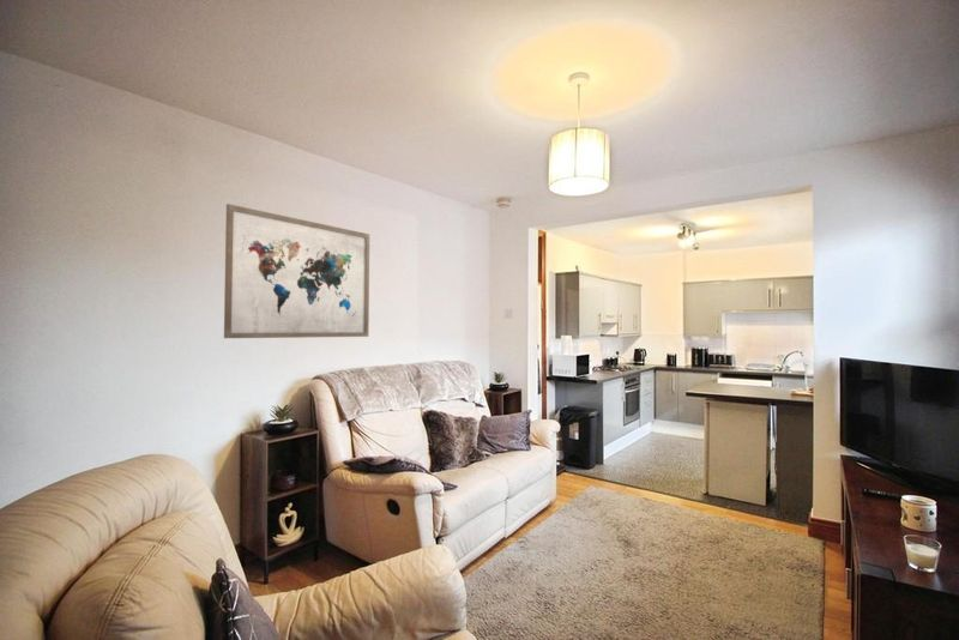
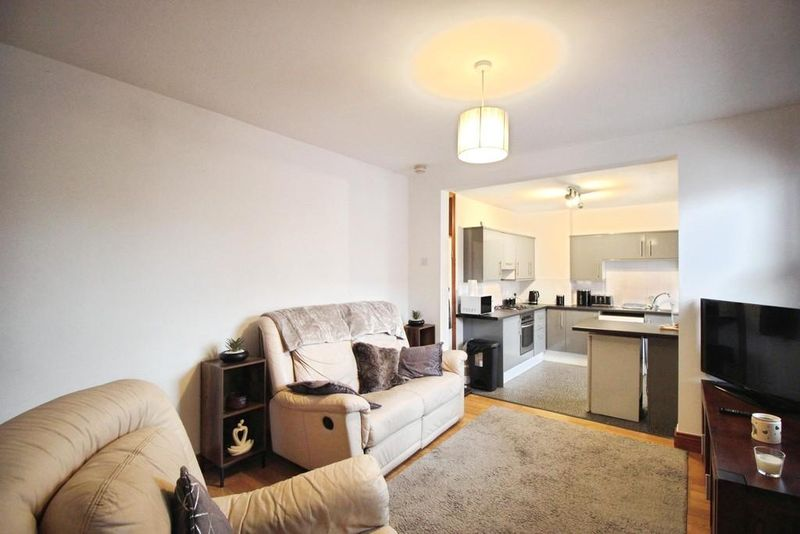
- wall art [223,203,370,339]
